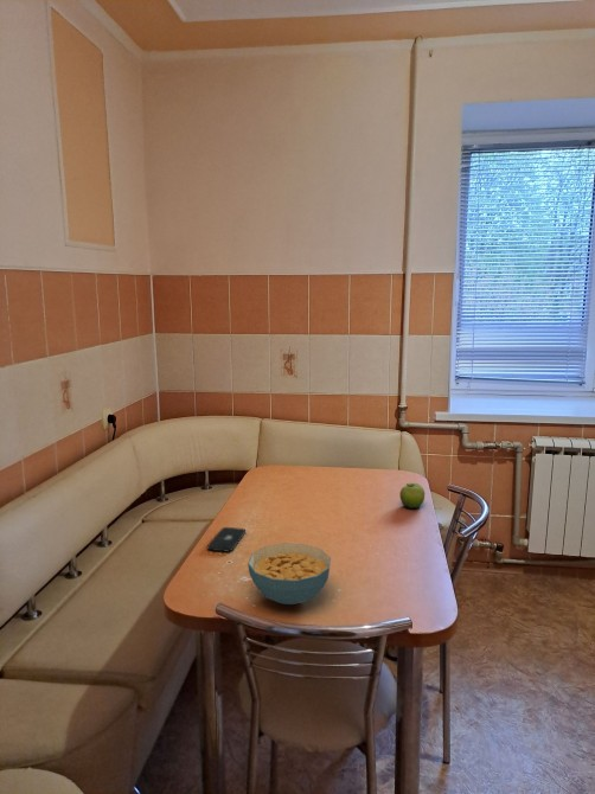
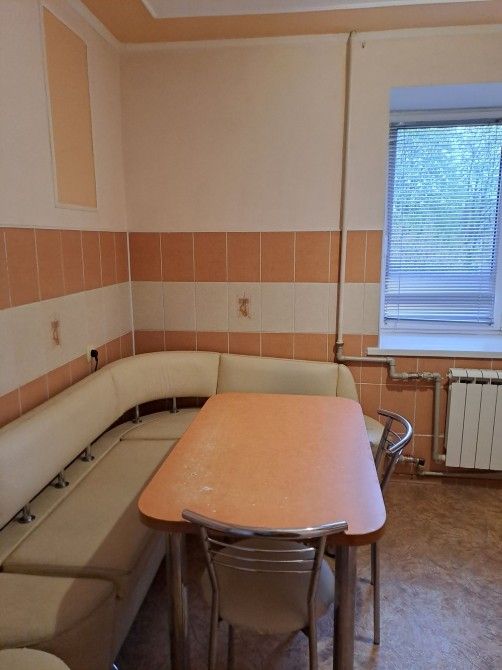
- smartphone [206,526,247,553]
- fruit [398,482,426,510]
- cereal bowl [247,542,332,606]
